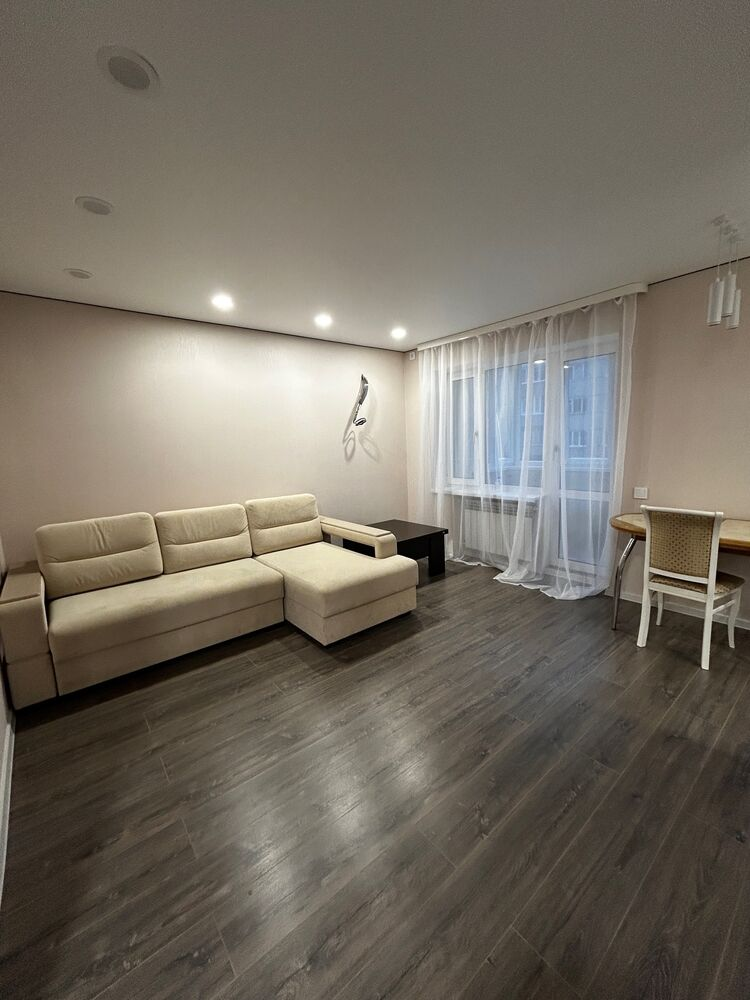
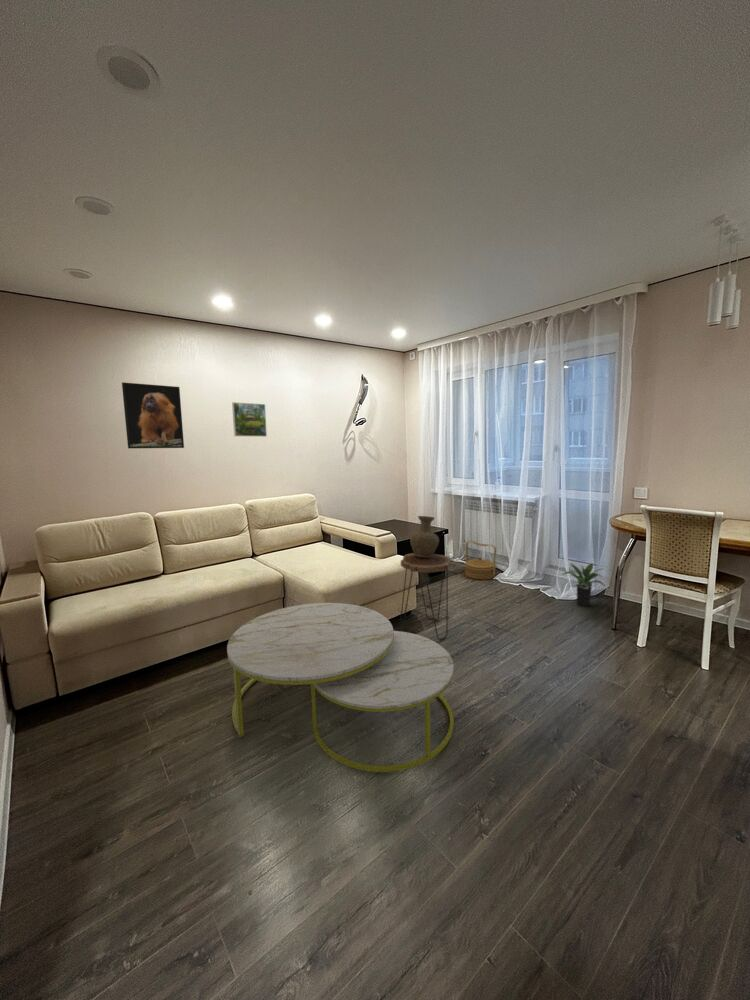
+ side table [399,552,452,641]
+ basket [463,540,497,580]
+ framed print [231,401,268,438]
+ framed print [121,381,185,449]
+ coffee table [226,602,455,773]
+ vase [409,515,440,558]
+ potted plant [561,562,606,607]
